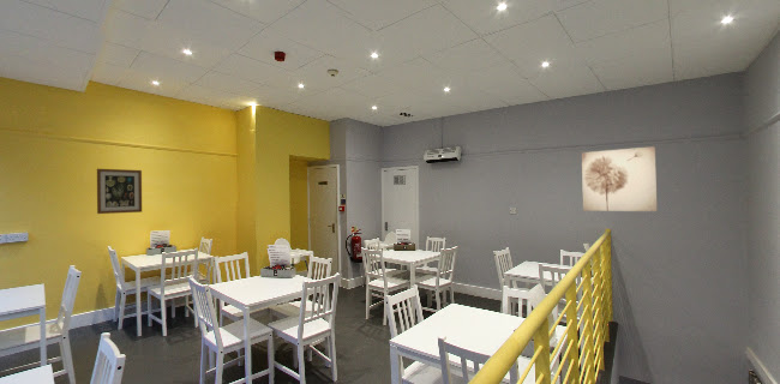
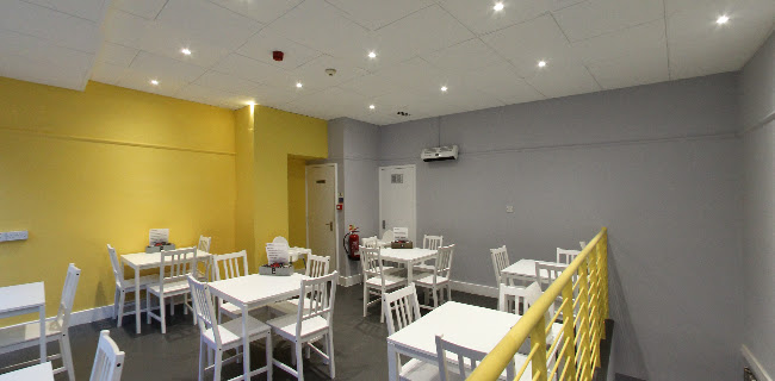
- wall art [96,168,143,215]
- wall art [581,145,658,212]
